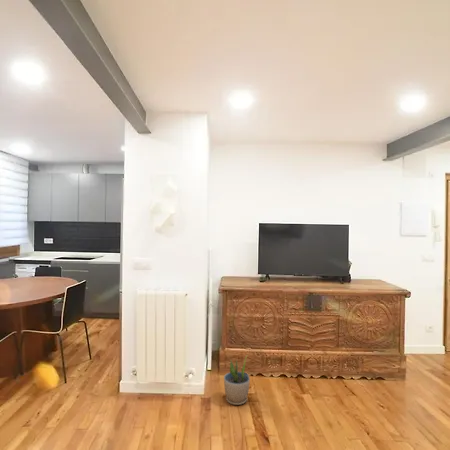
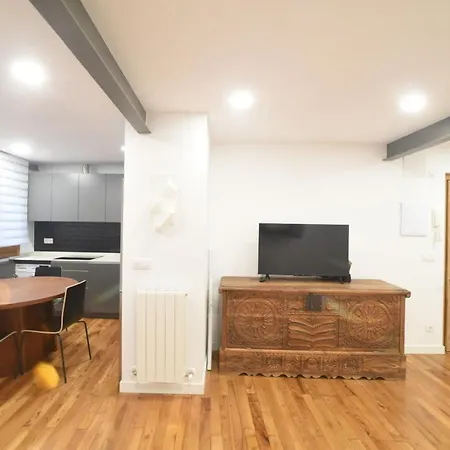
- potted plant [223,354,251,406]
